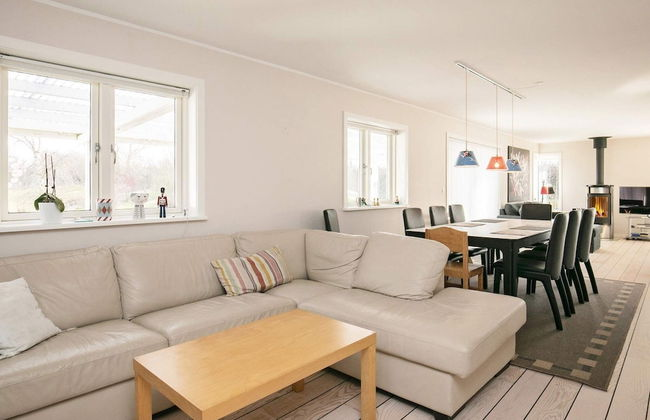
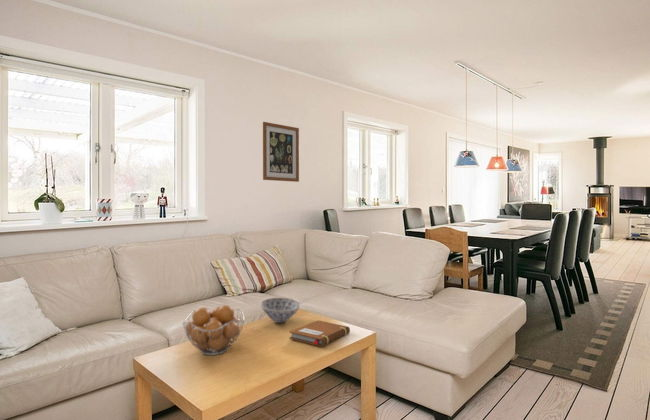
+ bowl [259,297,301,324]
+ notebook [288,319,351,347]
+ fruit basket [182,304,246,356]
+ wall art [262,121,300,183]
